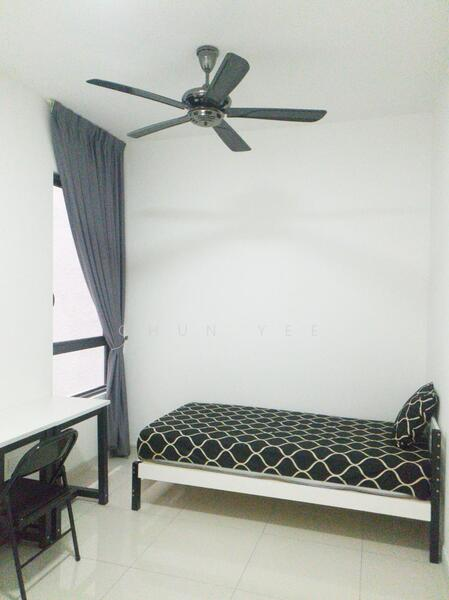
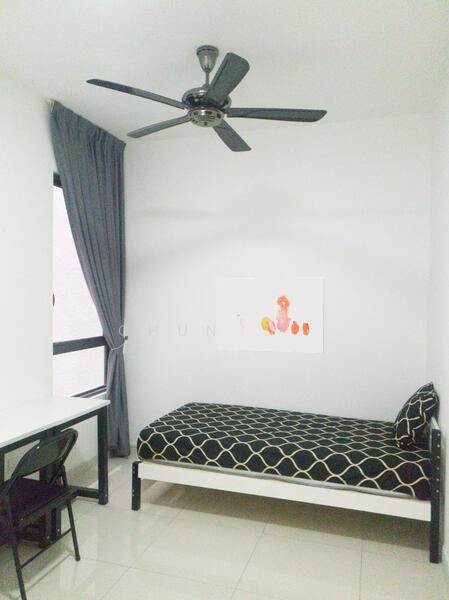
+ wall art [216,277,325,354]
